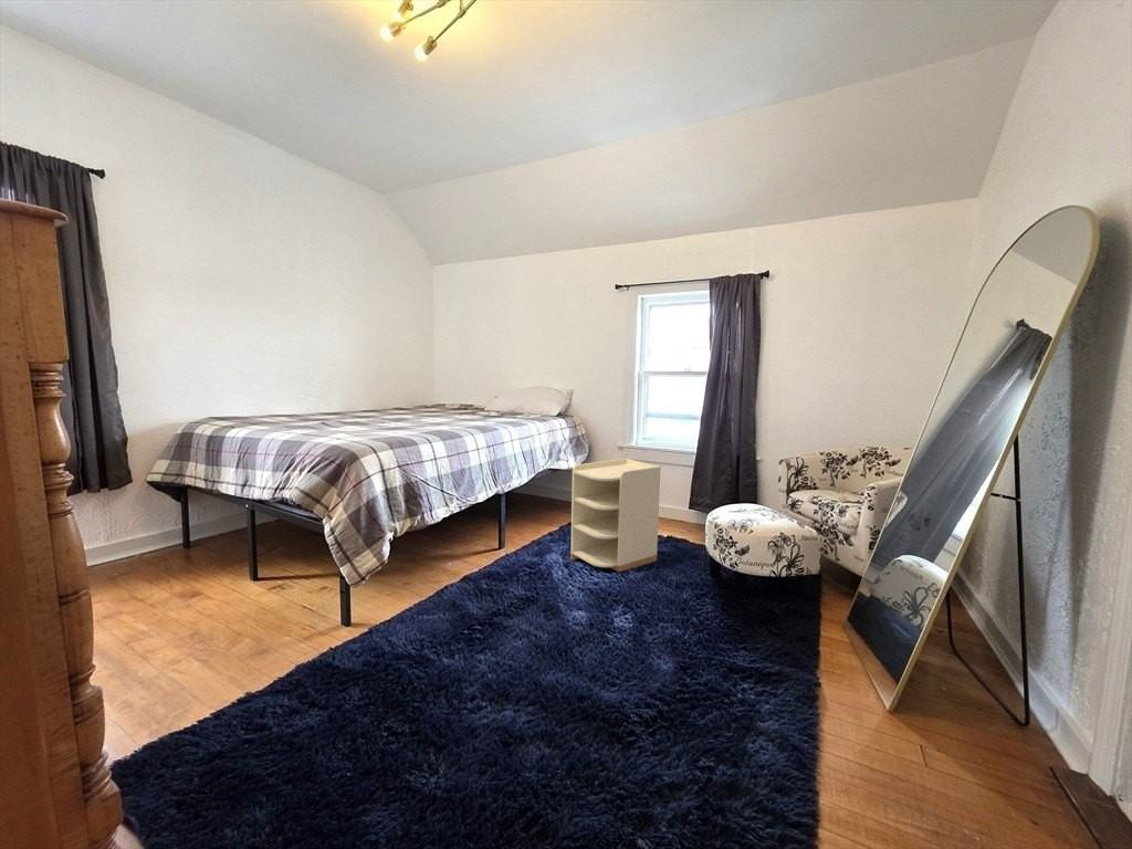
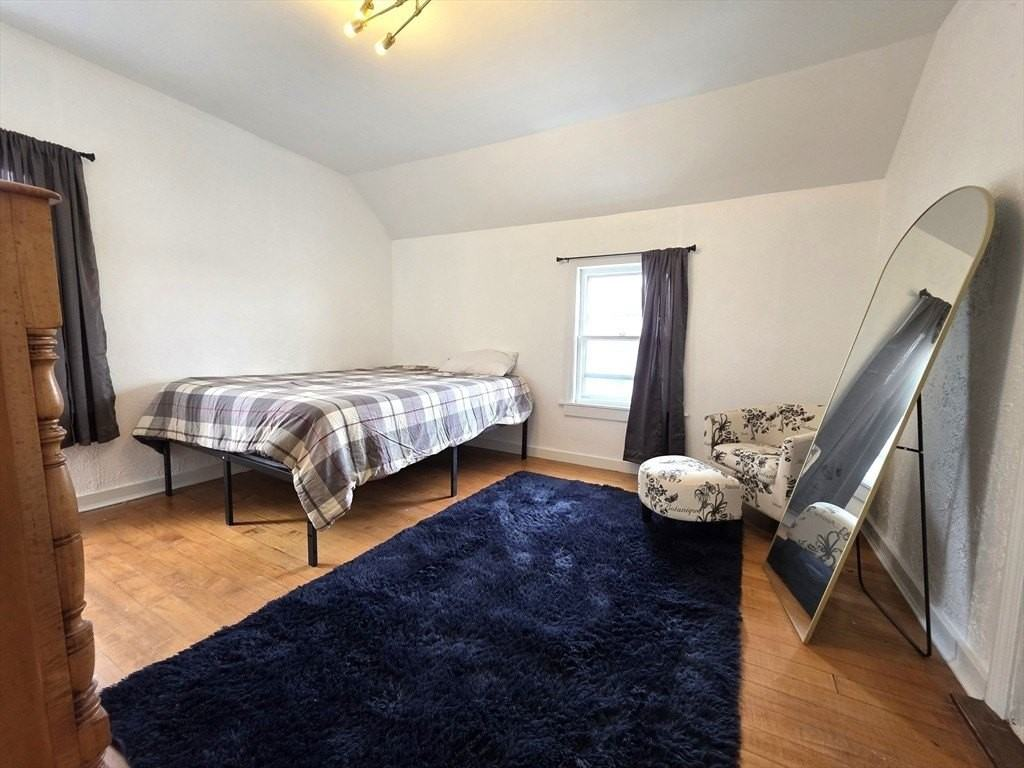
- nightstand [569,458,662,573]
